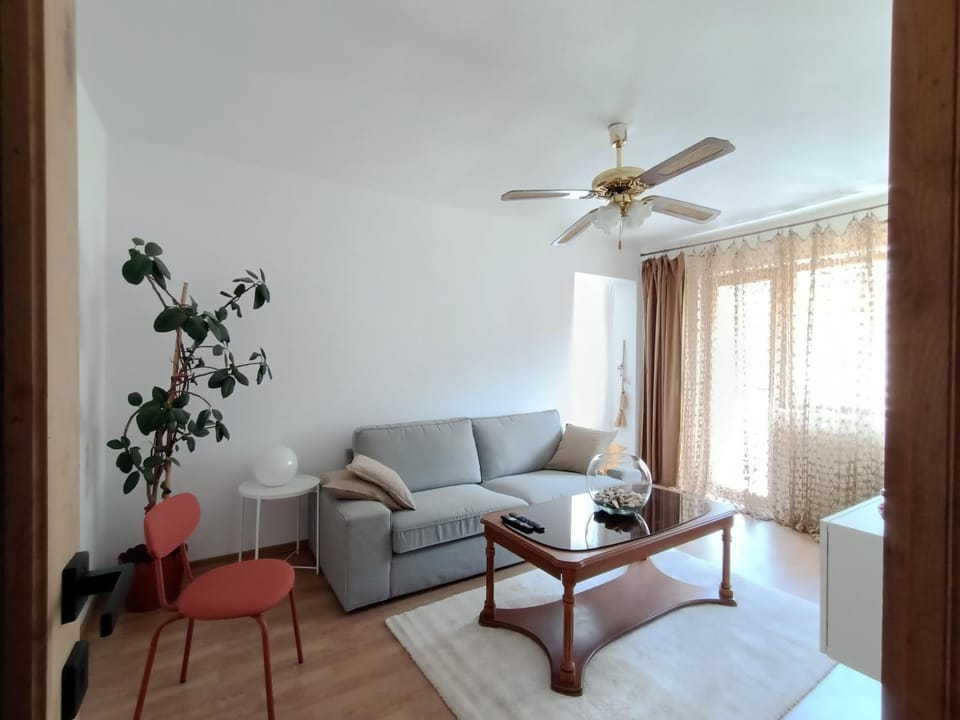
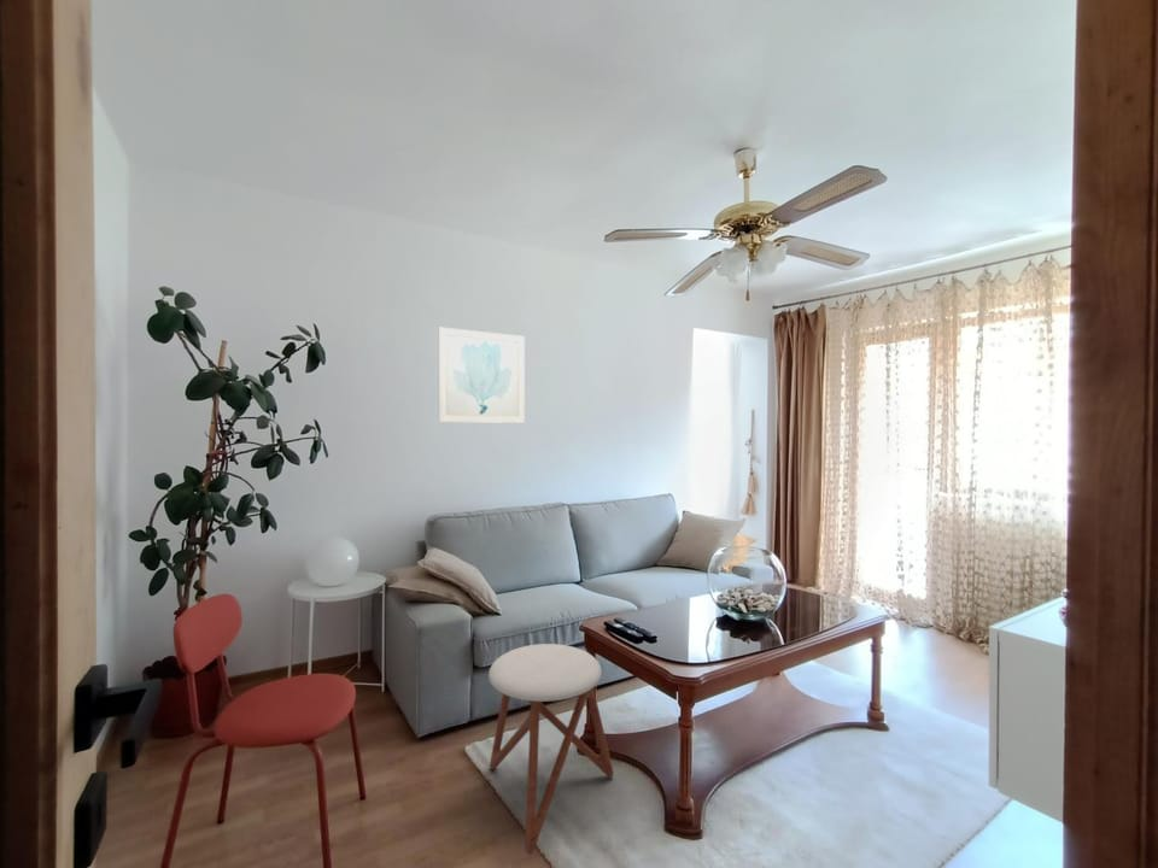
+ stool [487,643,615,856]
+ wall art [438,327,526,424]
